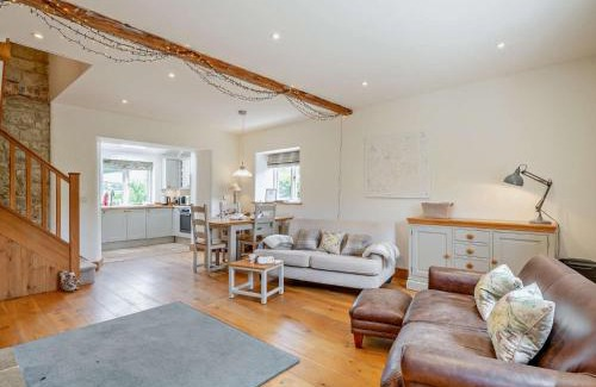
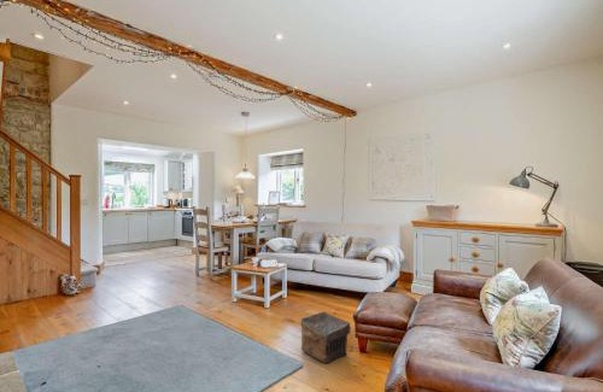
+ pouch [299,310,352,364]
